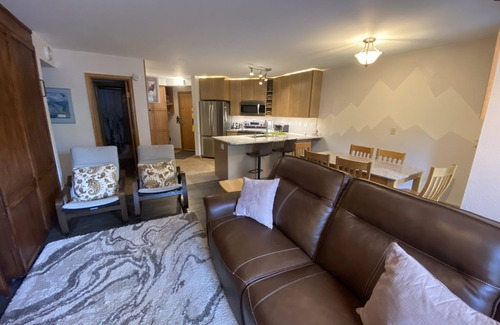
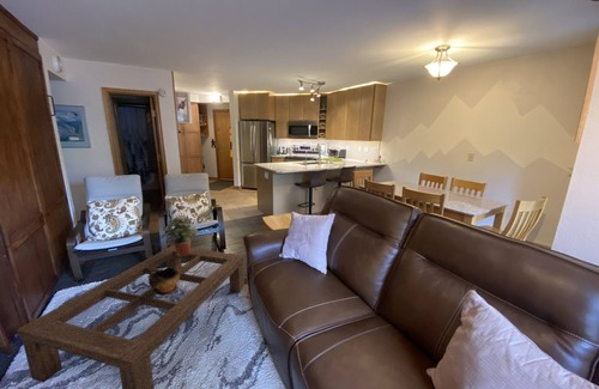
+ potted plant [159,217,199,256]
+ decorative bowl [146,267,180,297]
+ coffee table [16,244,246,389]
